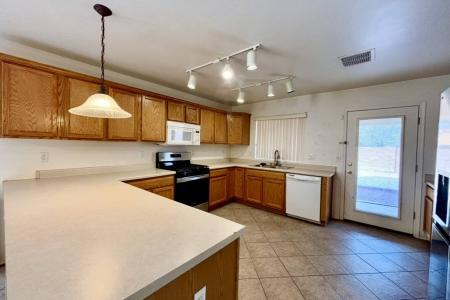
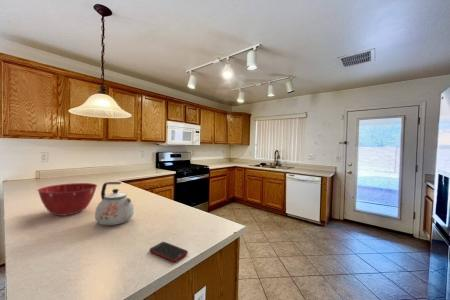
+ mixing bowl [36,182,98,217]
+ kettle [94,181,135,226]
+ cell phone [148,241,189,263]
